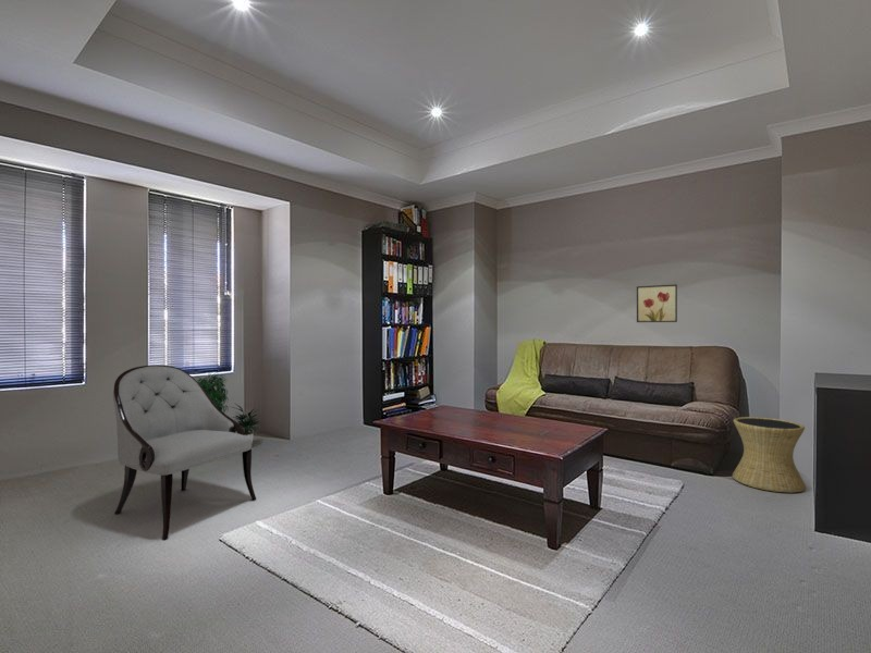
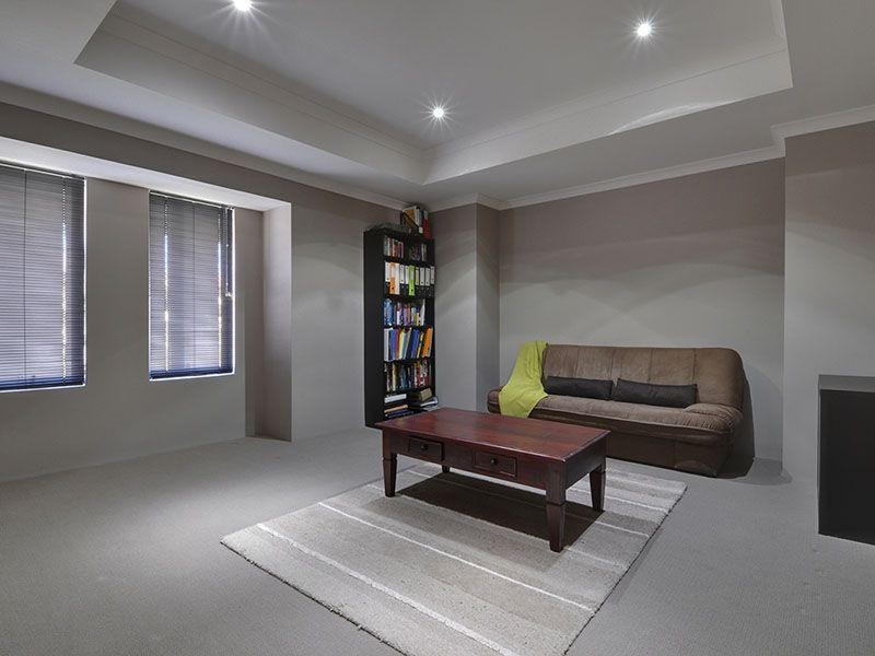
- potted plant [195,370,263,444]
- side table [732,416,807,494]
- armchair [112,364,257,540]
- wall art [636,283,678,323]
